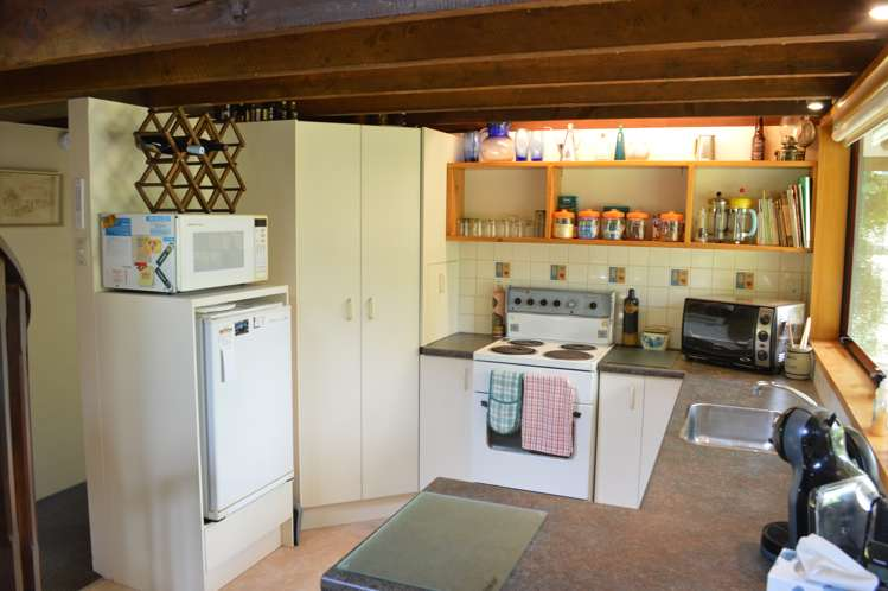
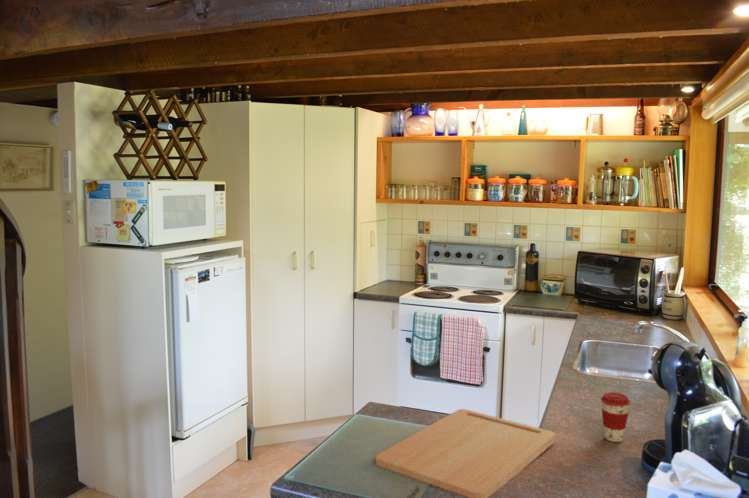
+ cutting board [375,408,556,498]
+ coffee cup [600,391,631,443]
